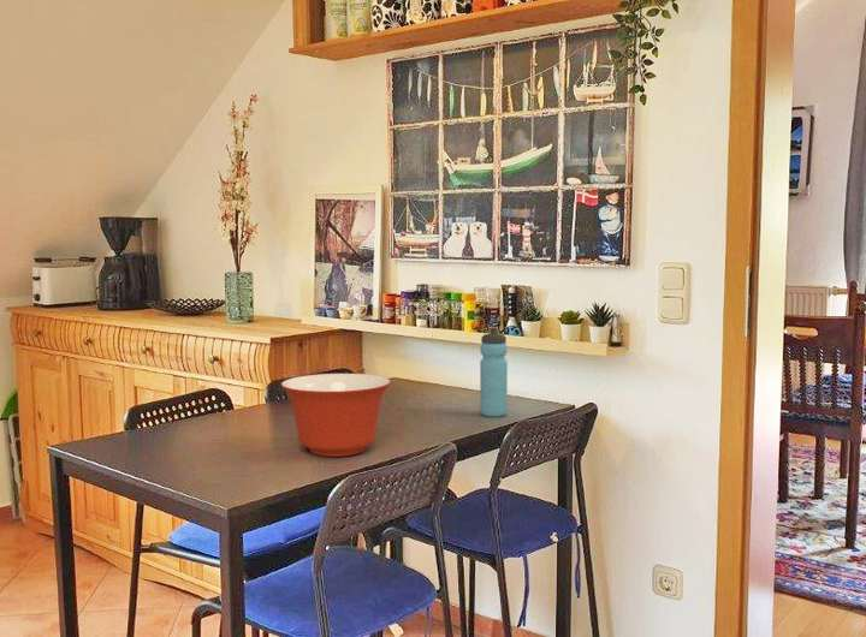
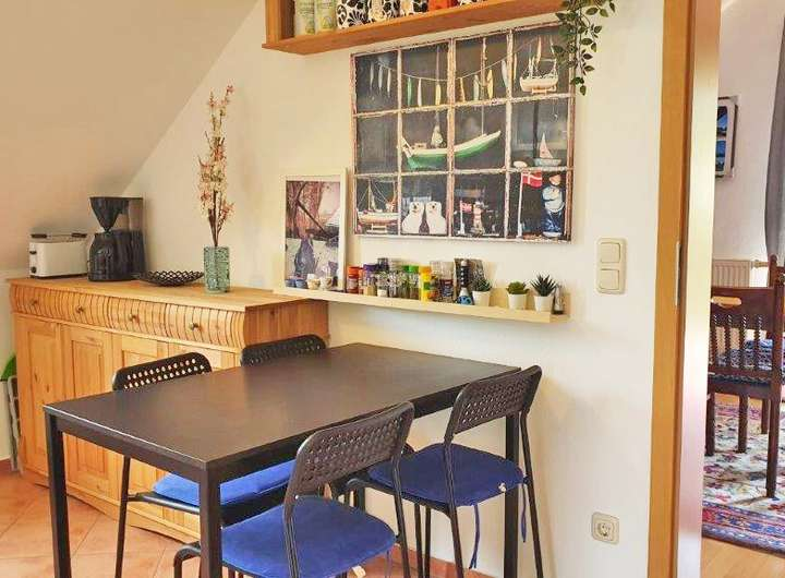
- mixing bowl [280,373,392,458]
- water bottle [479,327,509,418]
